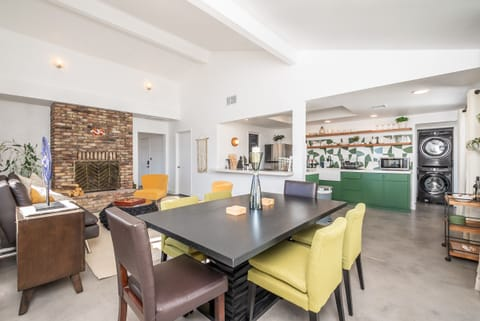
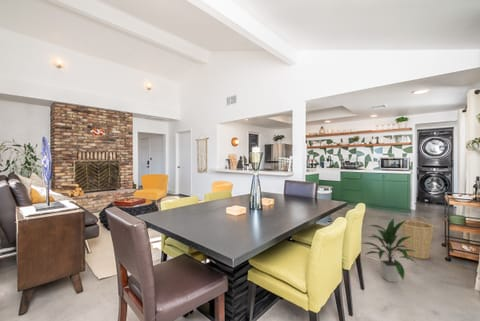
+ basket [400,215,435,260]
+ indoor plant [360,217,418,283]
